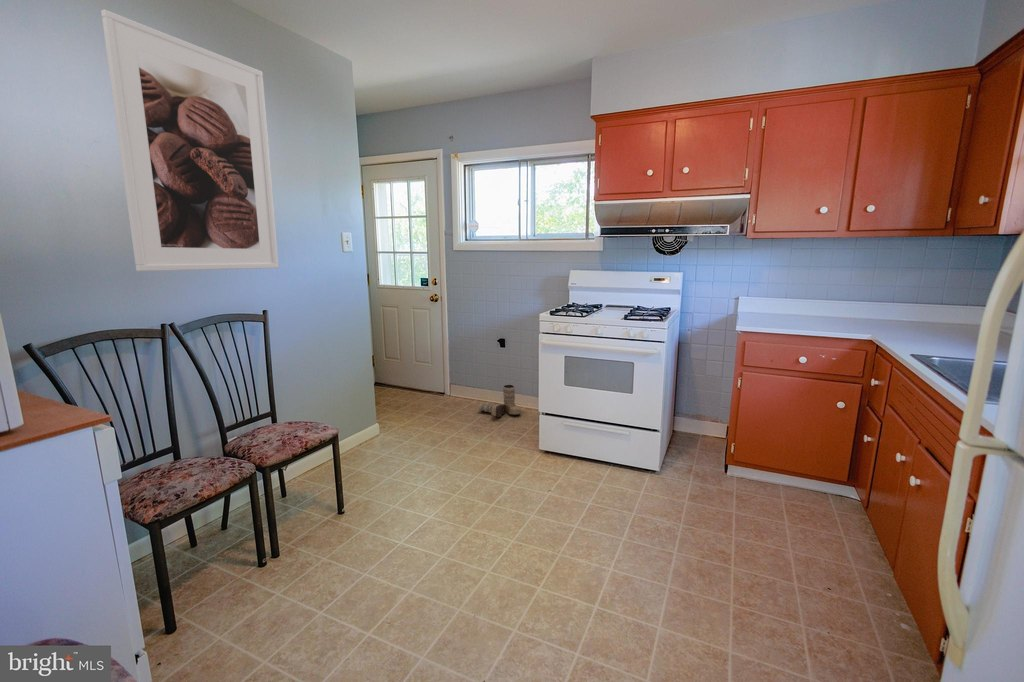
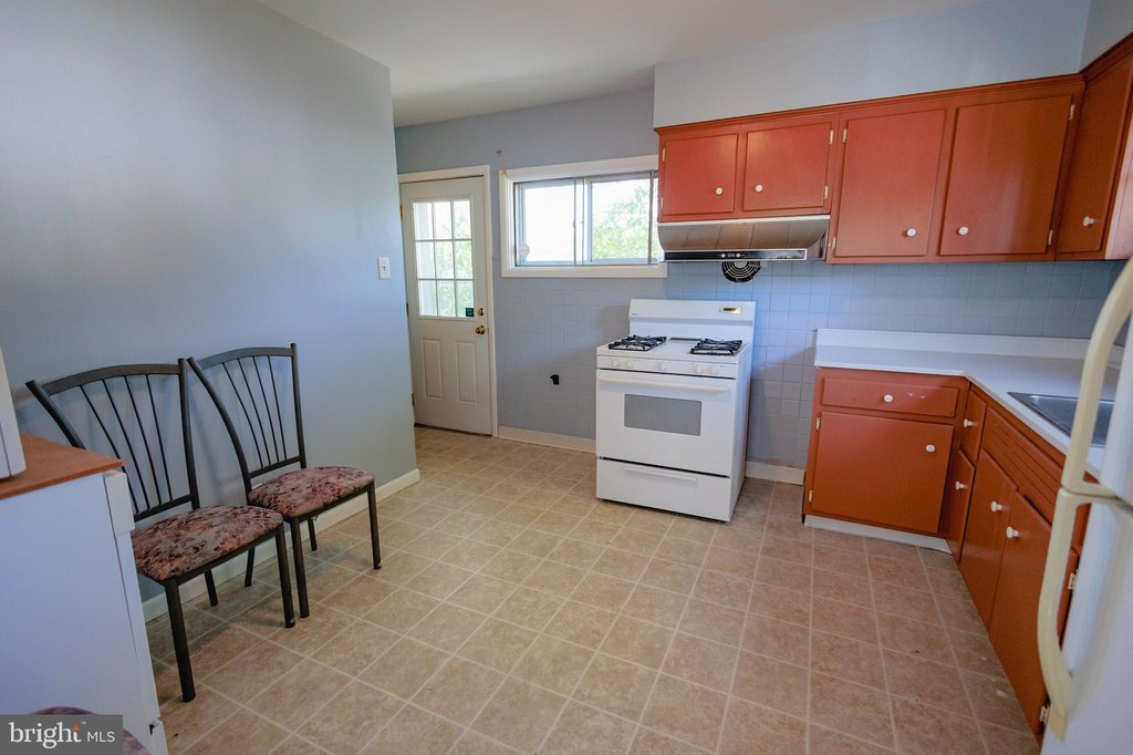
- boots [478,384,522,418]
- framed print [100,8,280,272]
